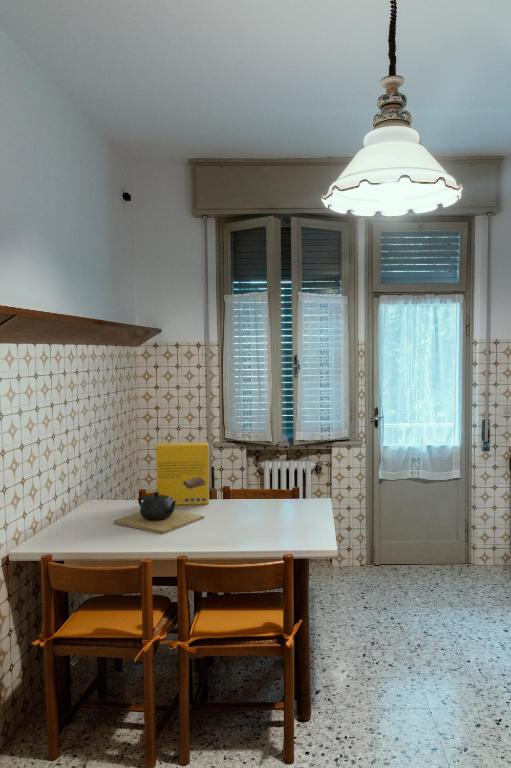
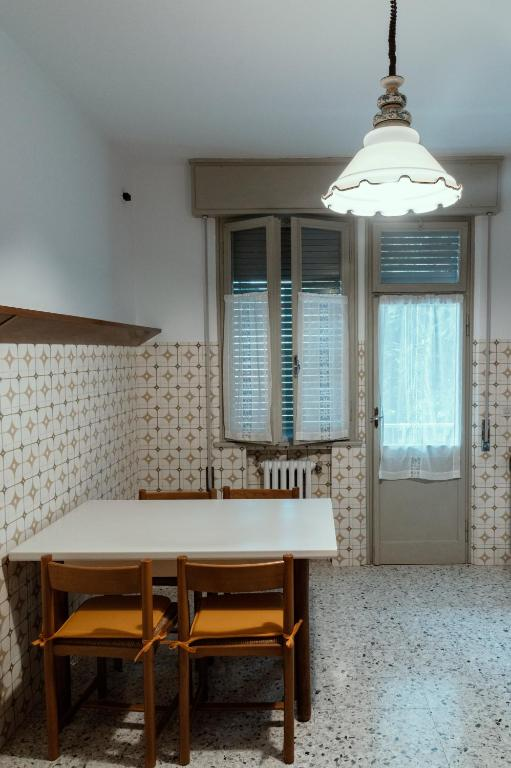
- teapot [113,491,205,535]
- cereal box [155,441,210,506]
